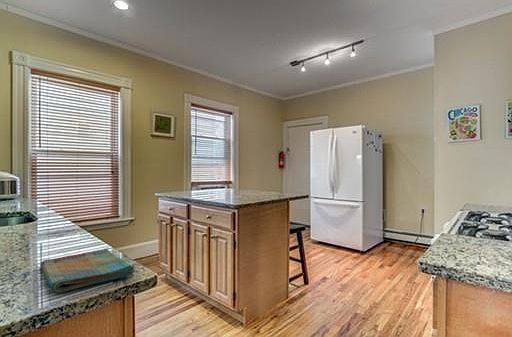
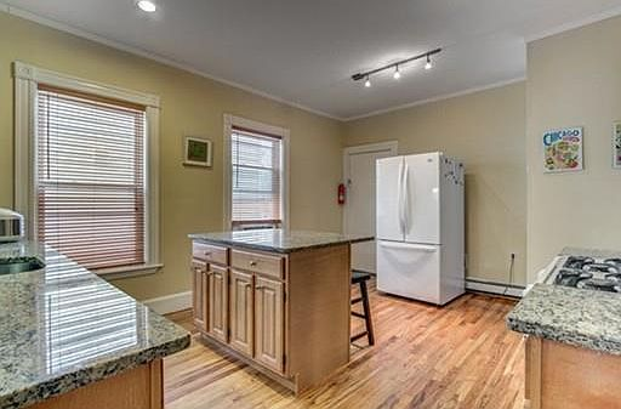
- dish towel [40,248,136,293]
